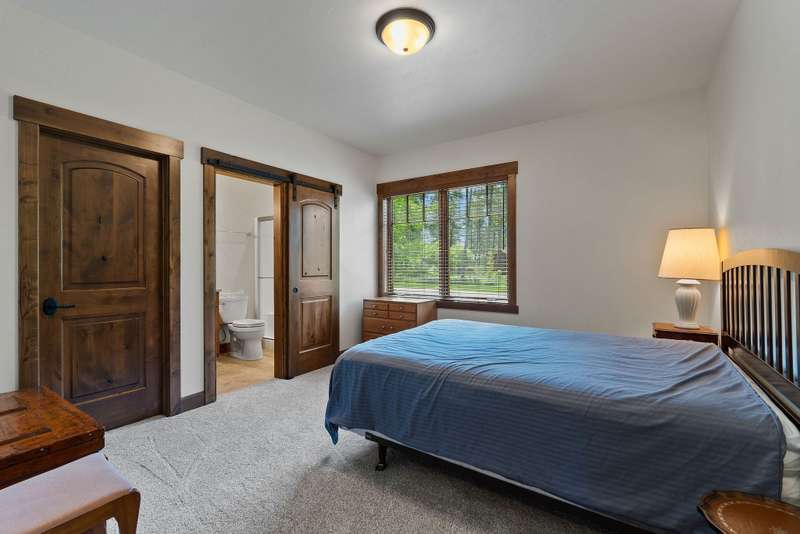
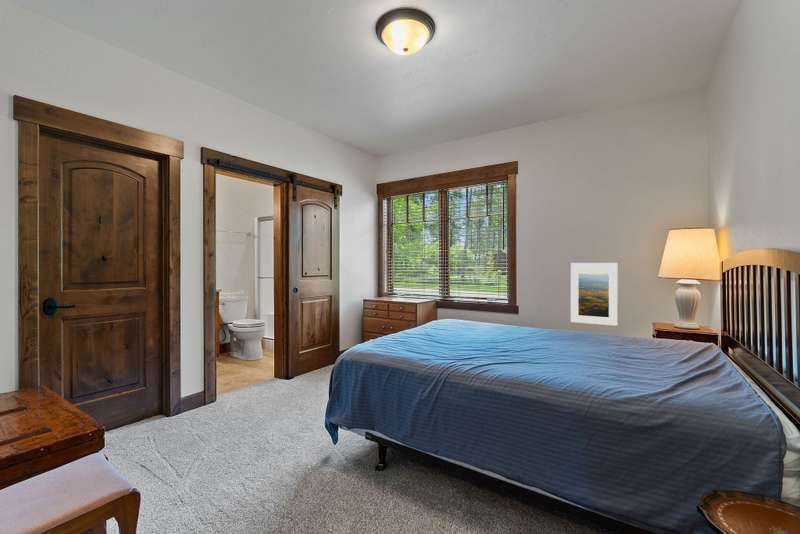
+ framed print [570,262,618,327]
